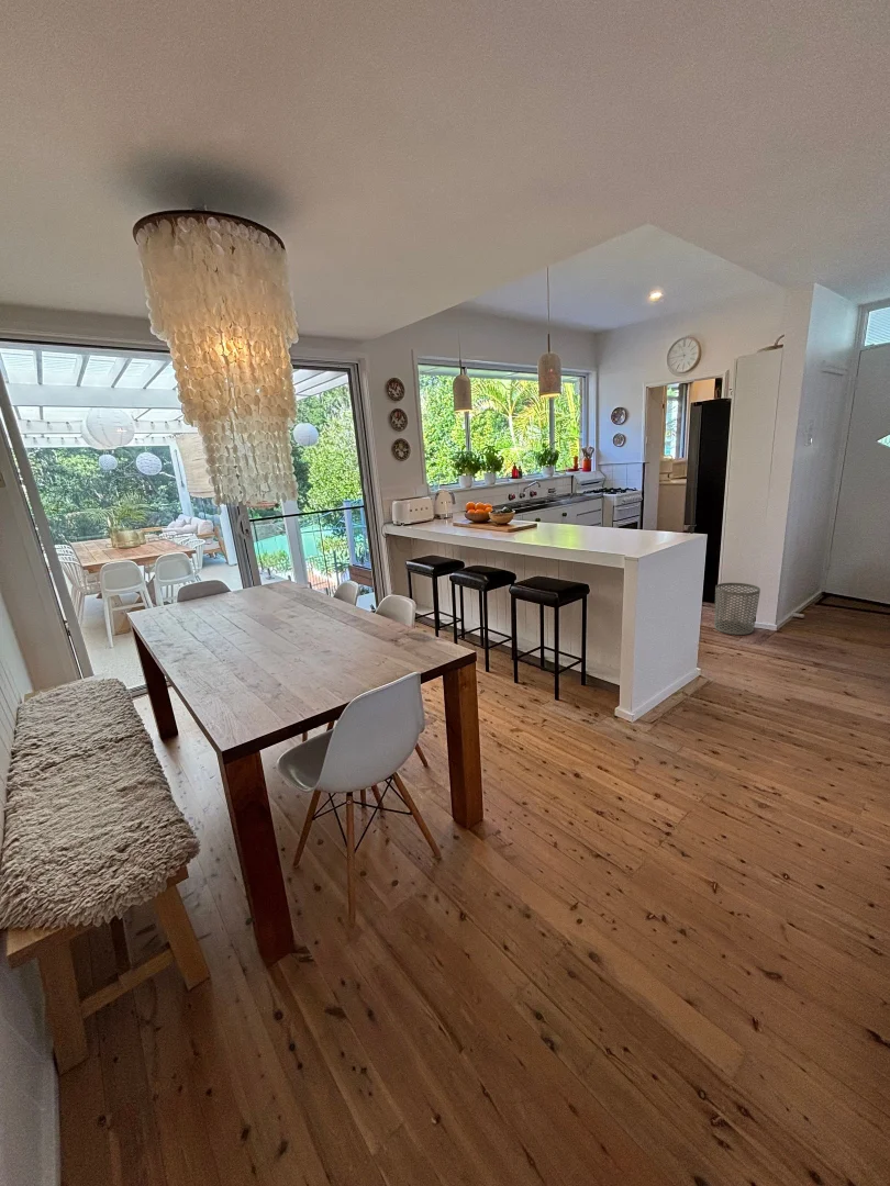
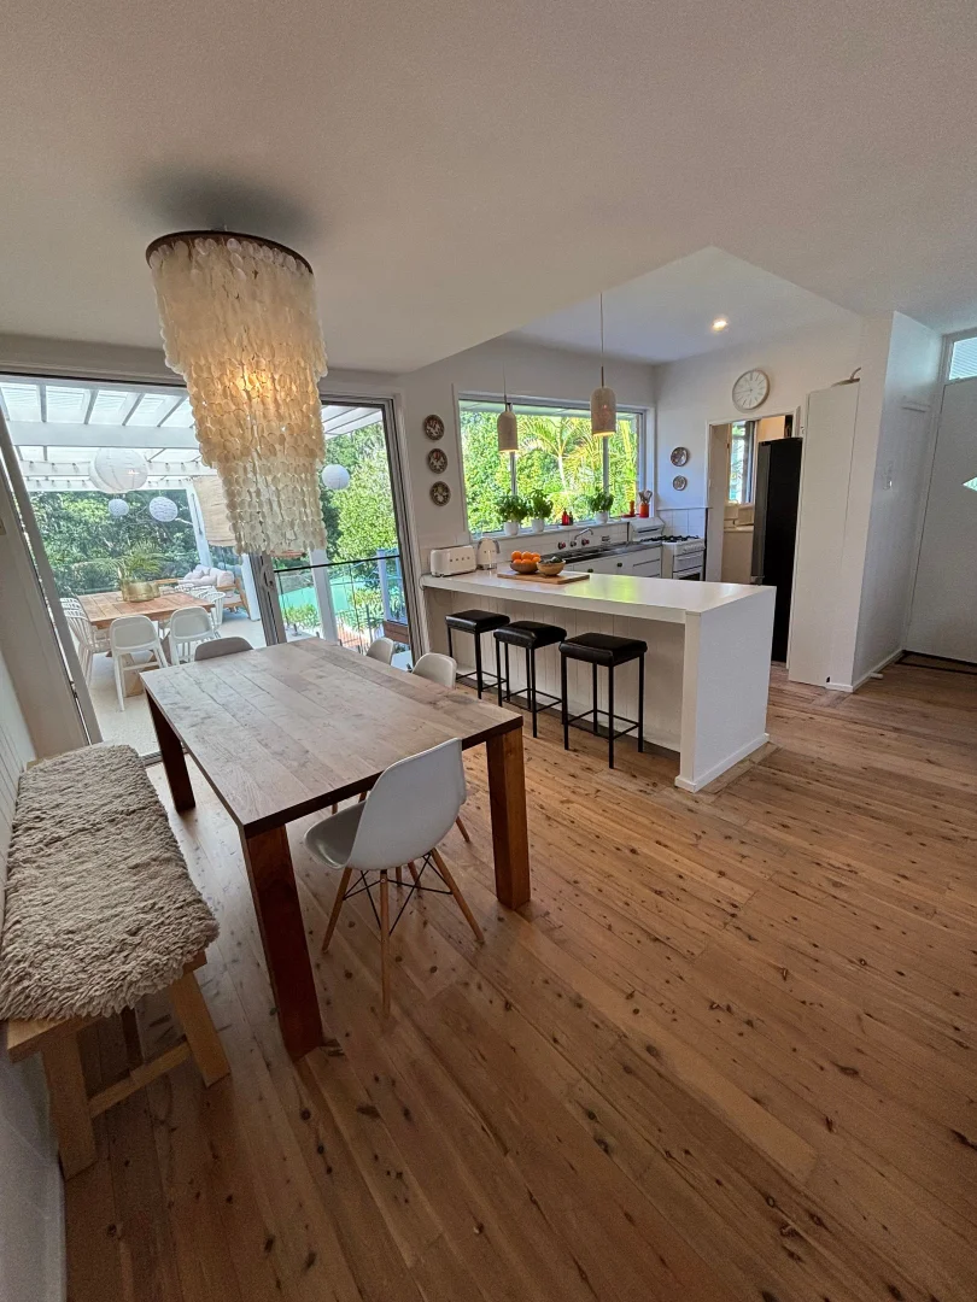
- waste bin [713,582,761,636]
